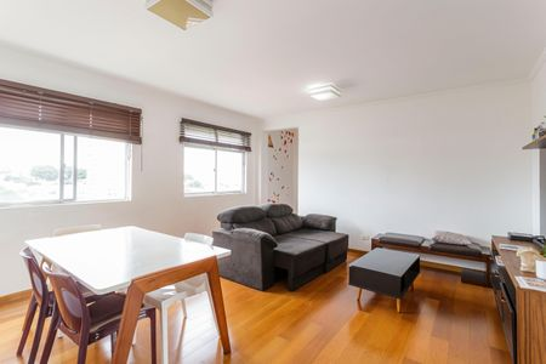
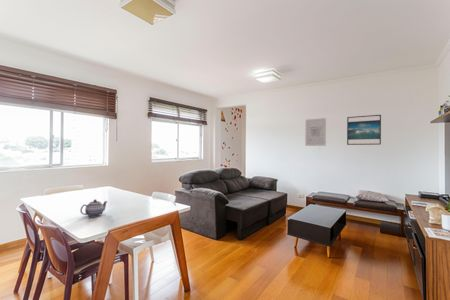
+ wall art [304,117,327,147]
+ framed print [346,114,382,146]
+ teapot [79,198,108,218]
